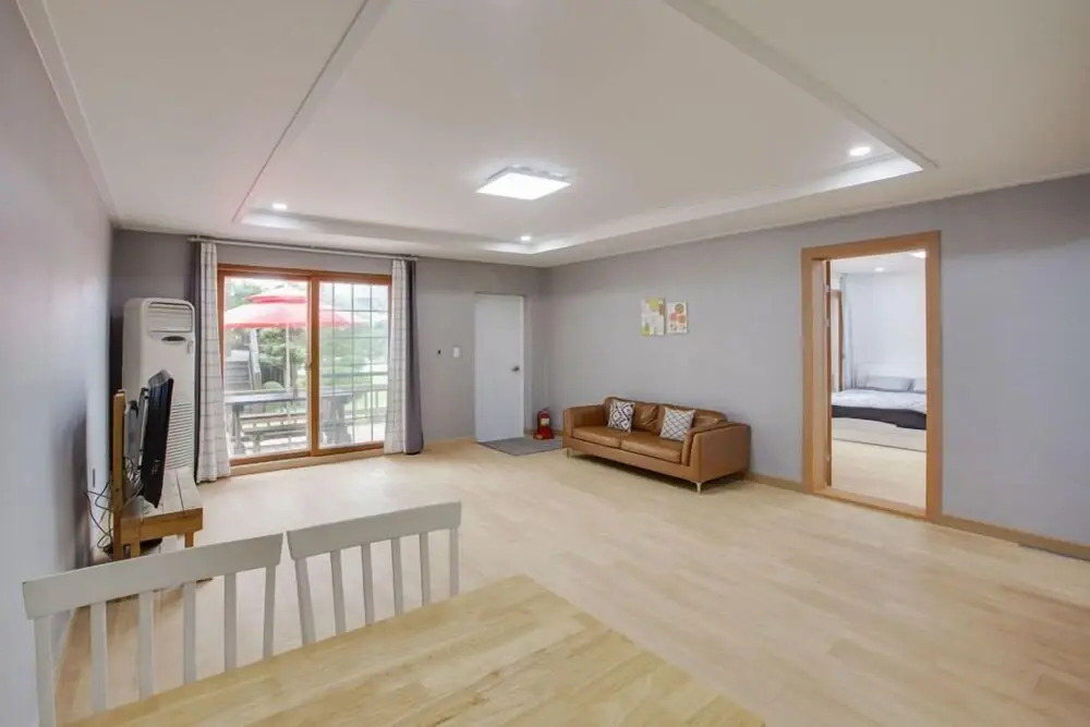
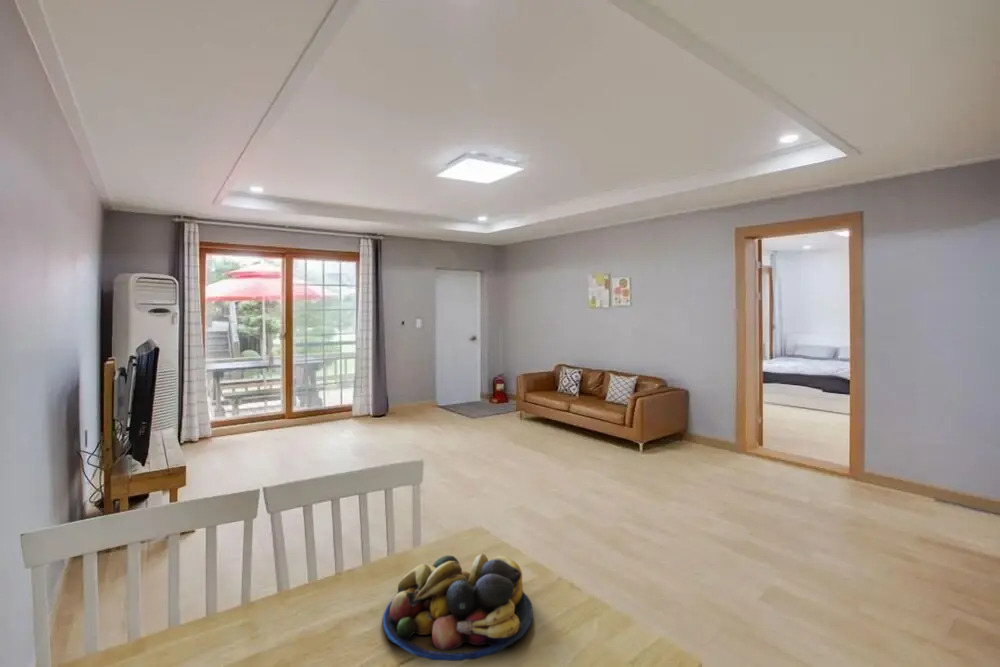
+ fruit bowl [382,553,534,662]
